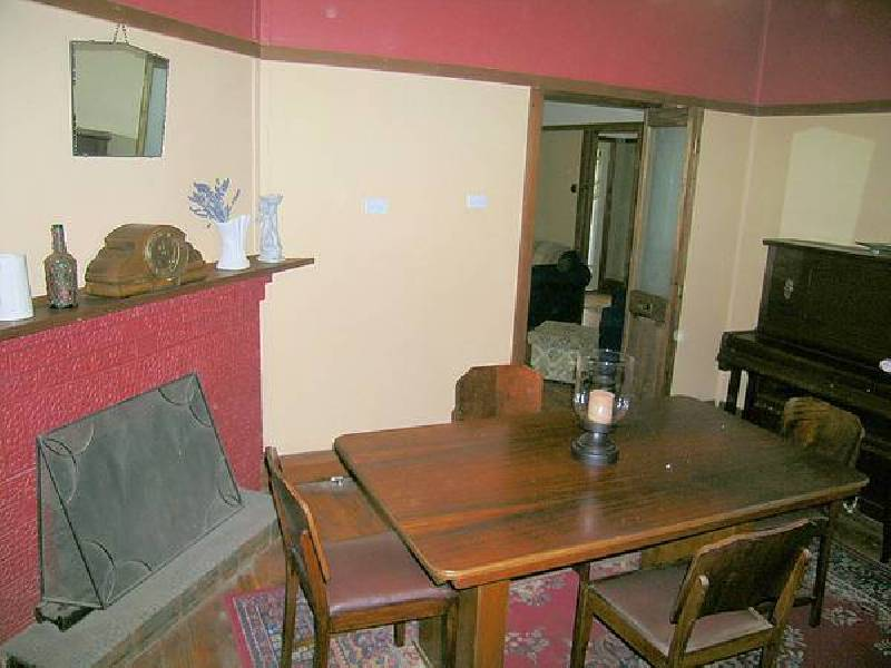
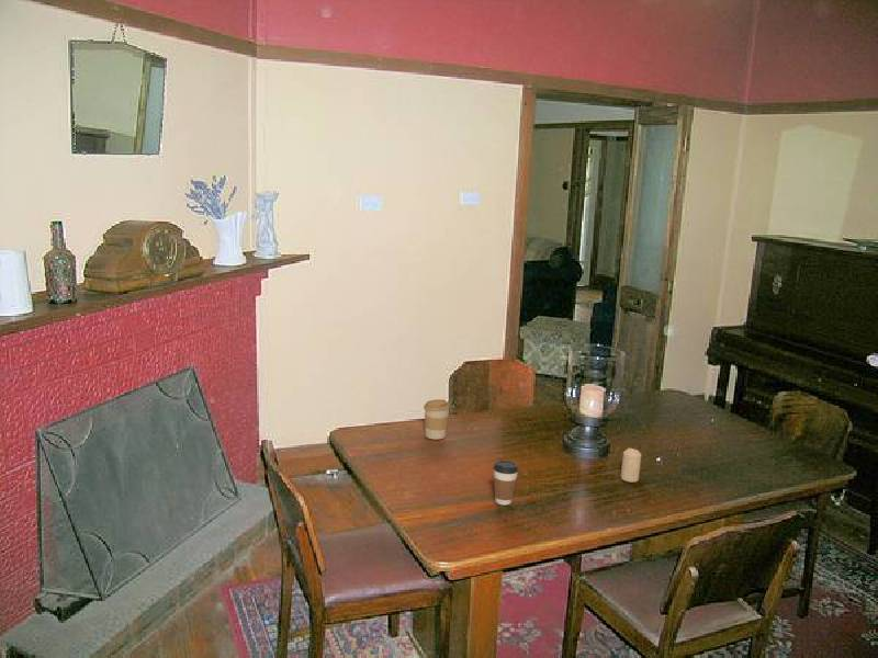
+ coffee cup [423,398,451,441]
+ candle [620,447,642,484]
+ coffee cup [493,460,519,507]
